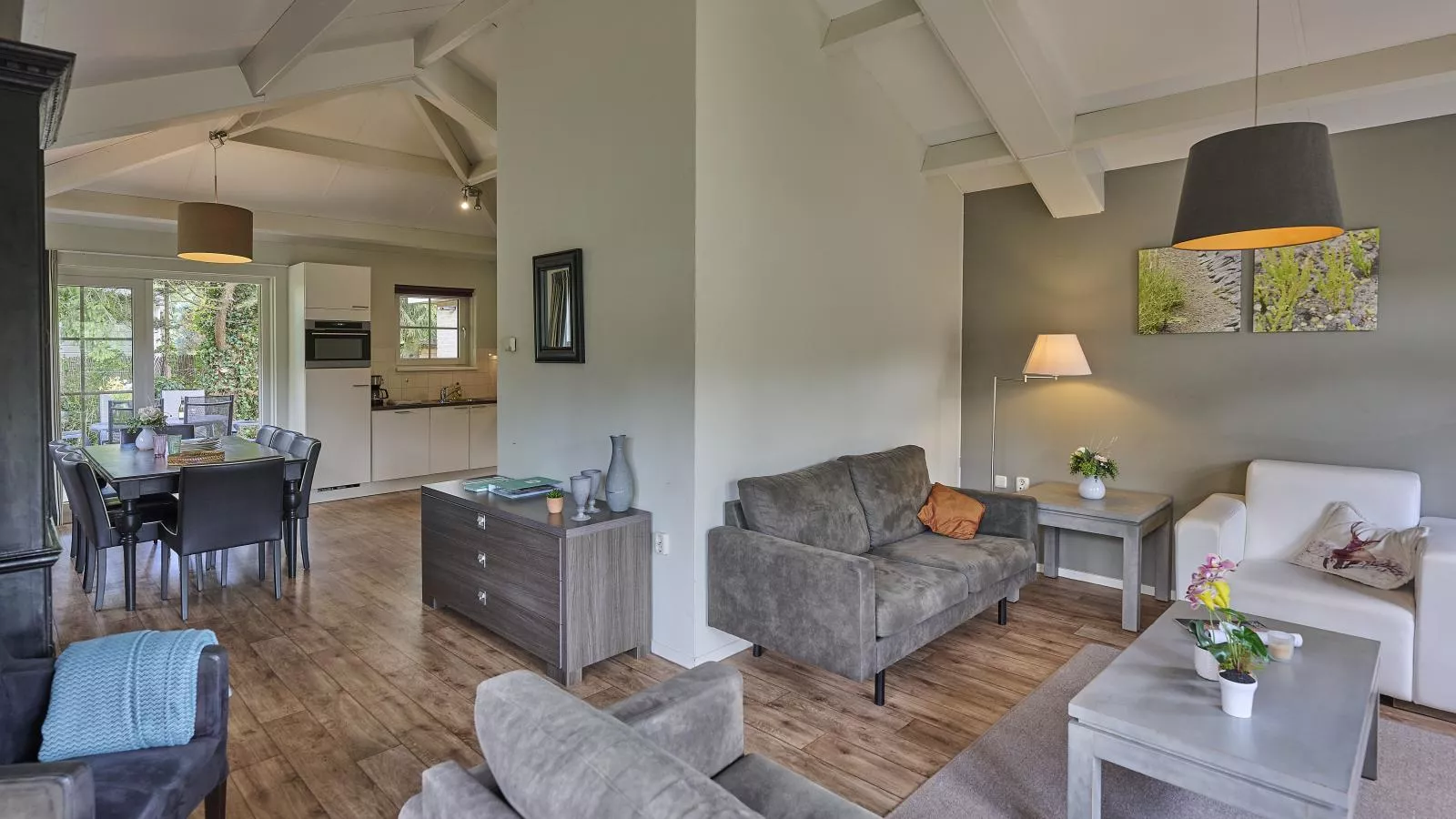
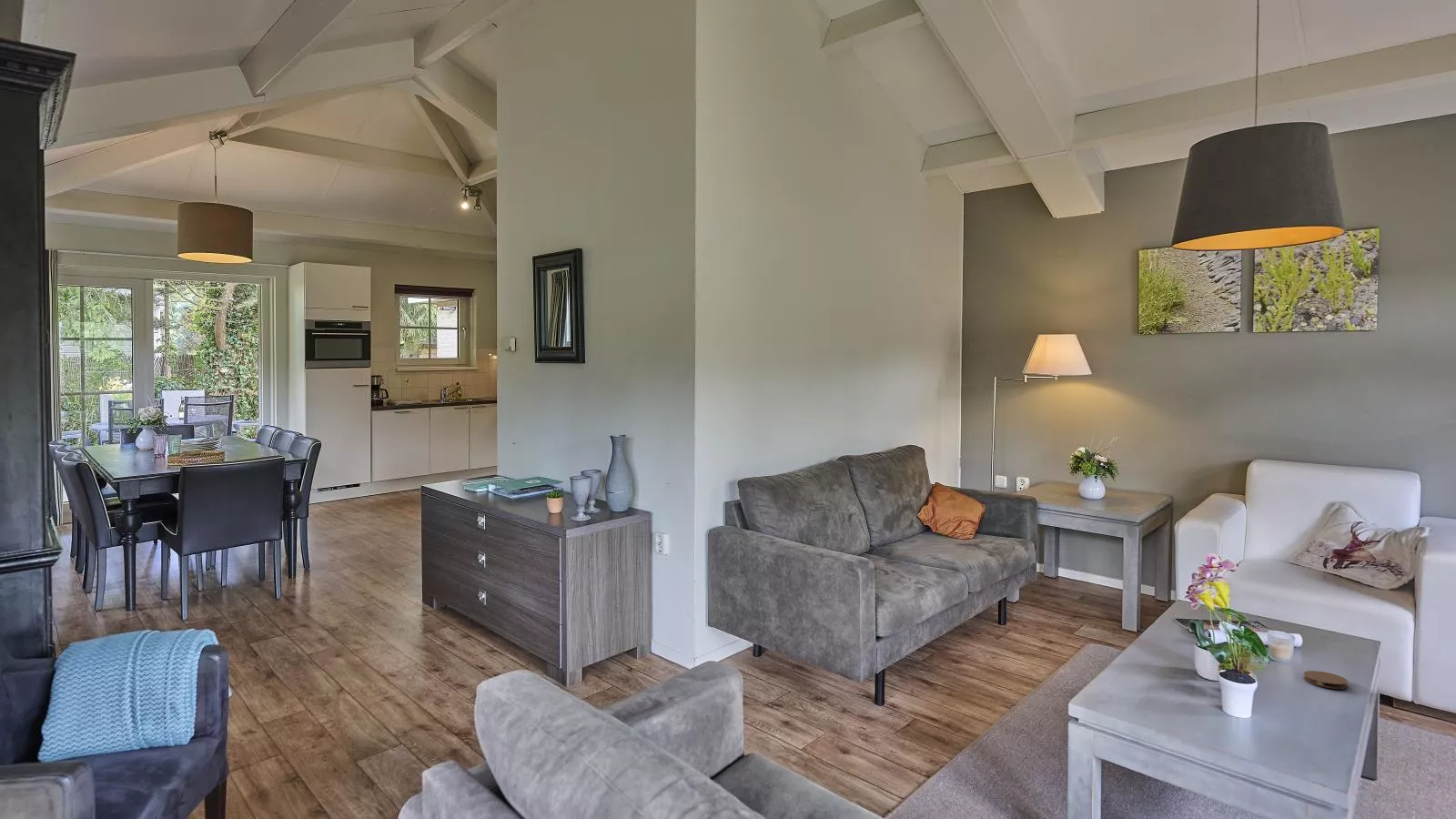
+ coaster [1303,670,1349,690]
